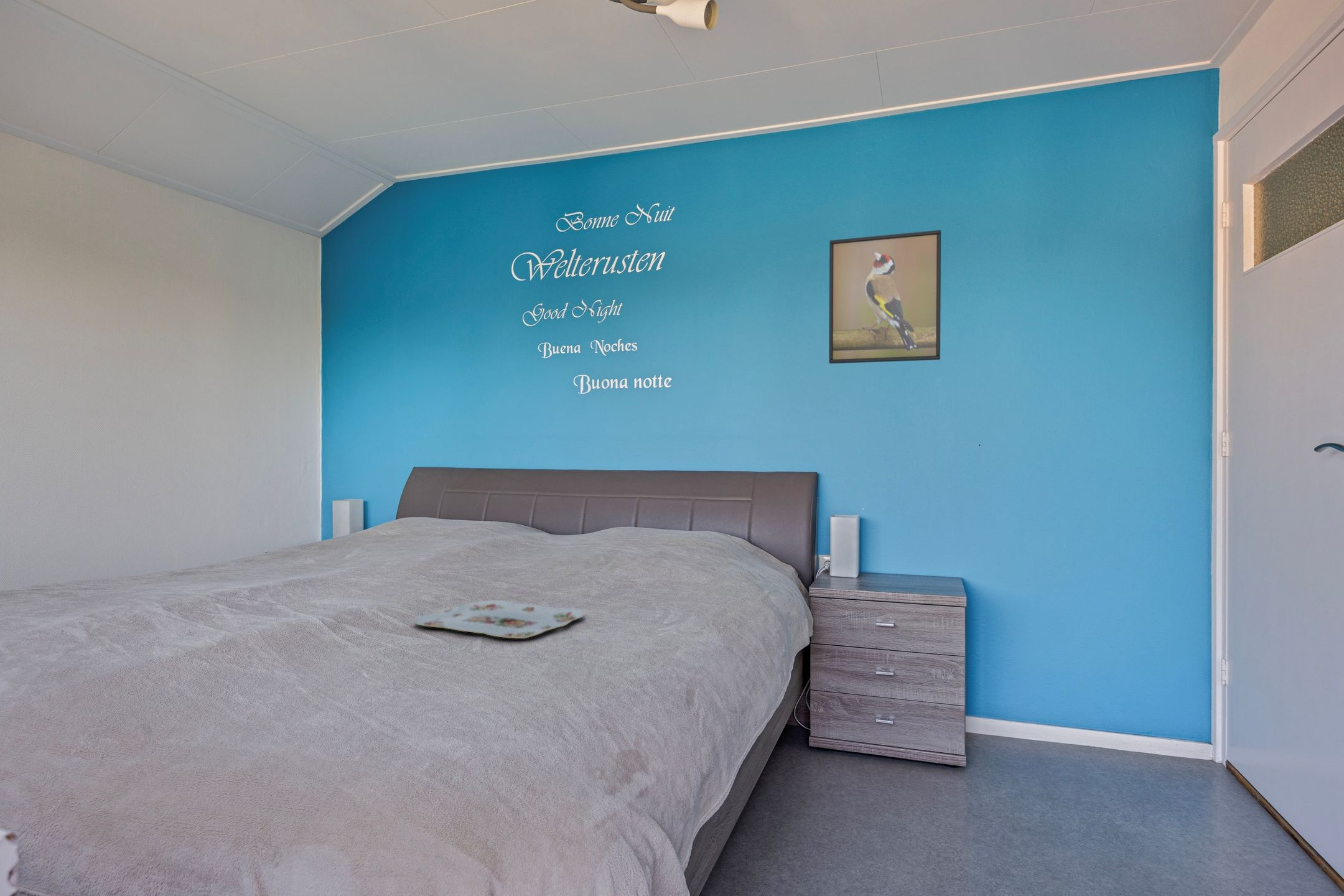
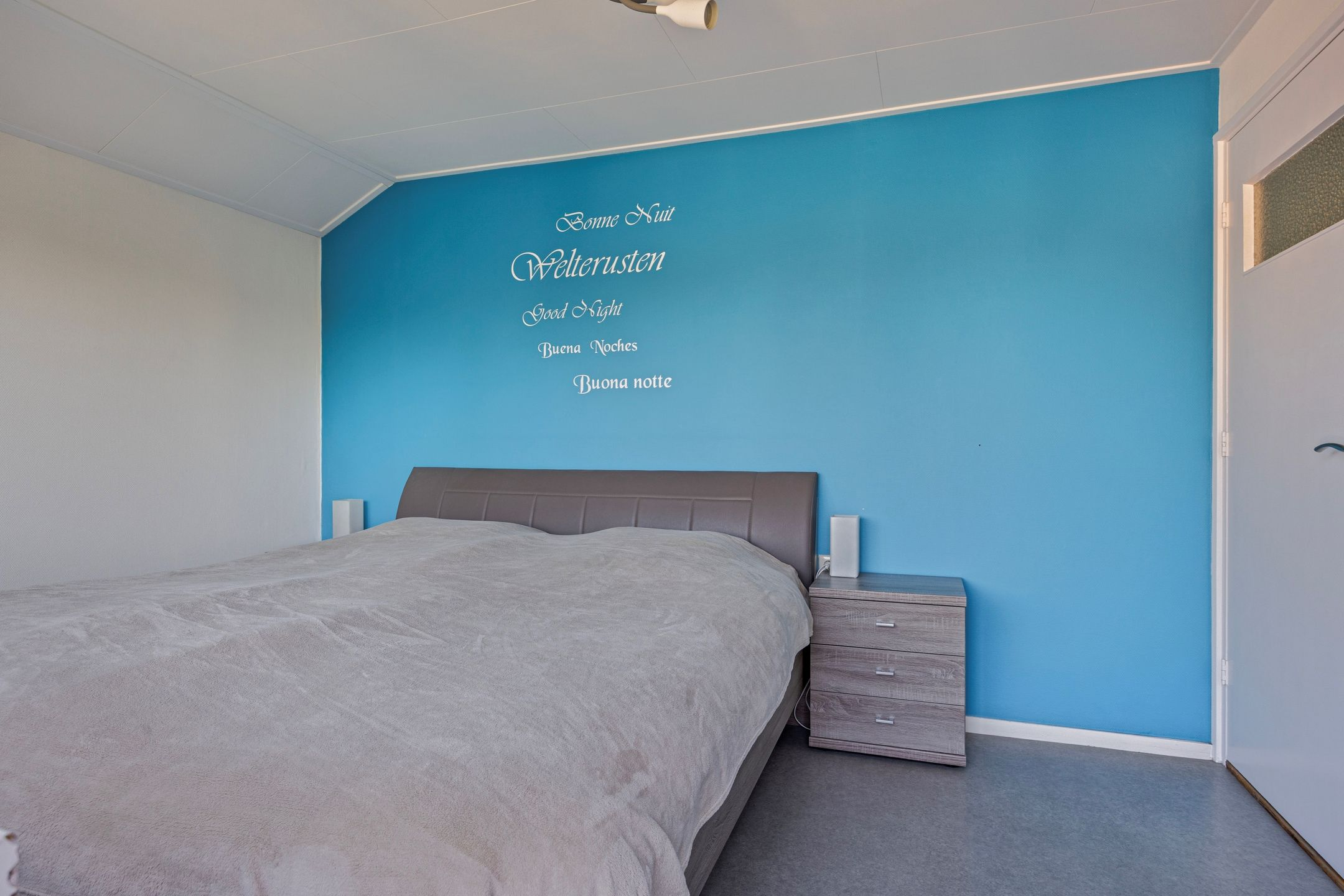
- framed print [828,230,941,364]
- serving tray [413,600,585,639]
